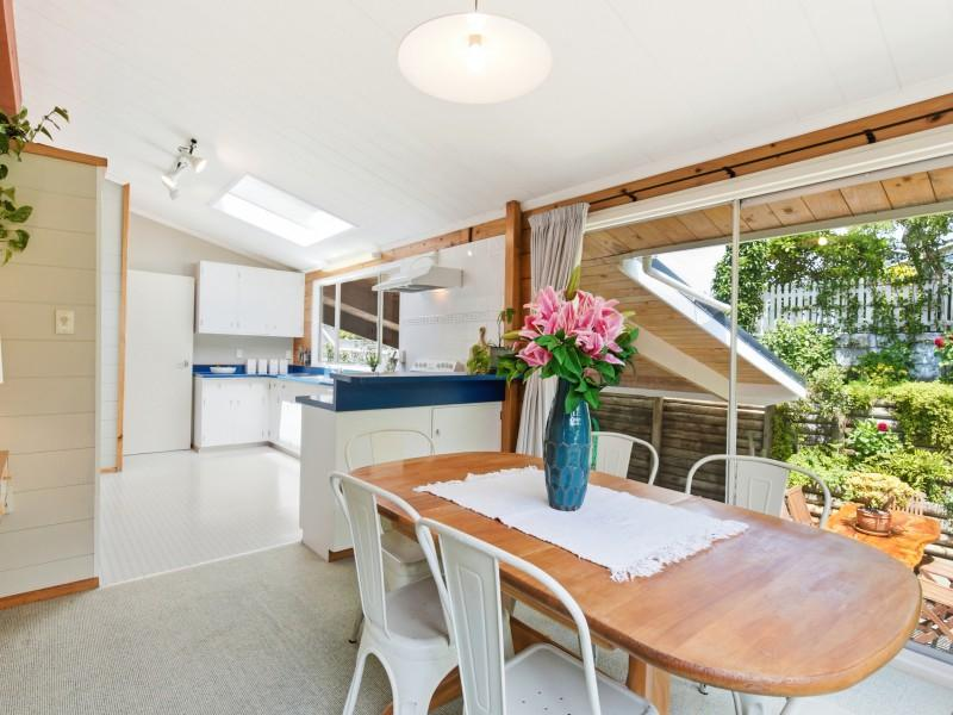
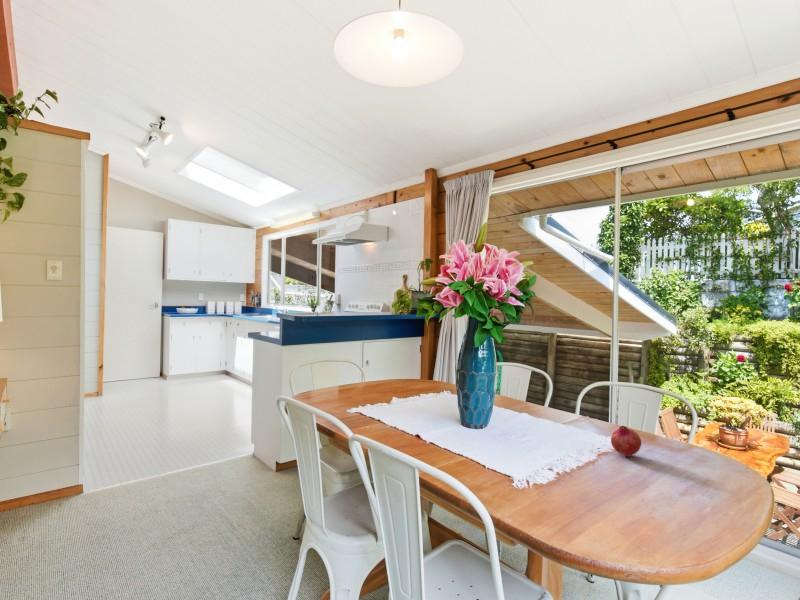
+ fruit [610,425,642,457]
